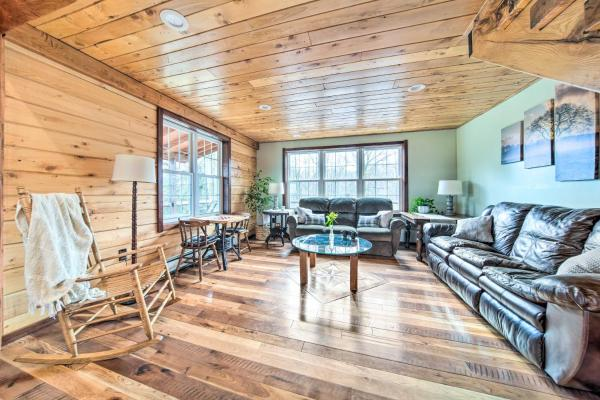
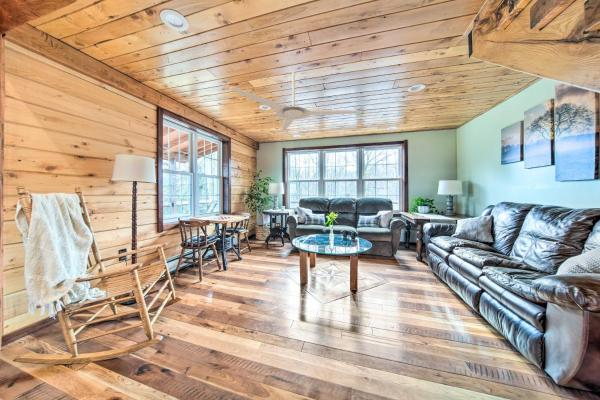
+ ceiling fan [230,70,365,134]
